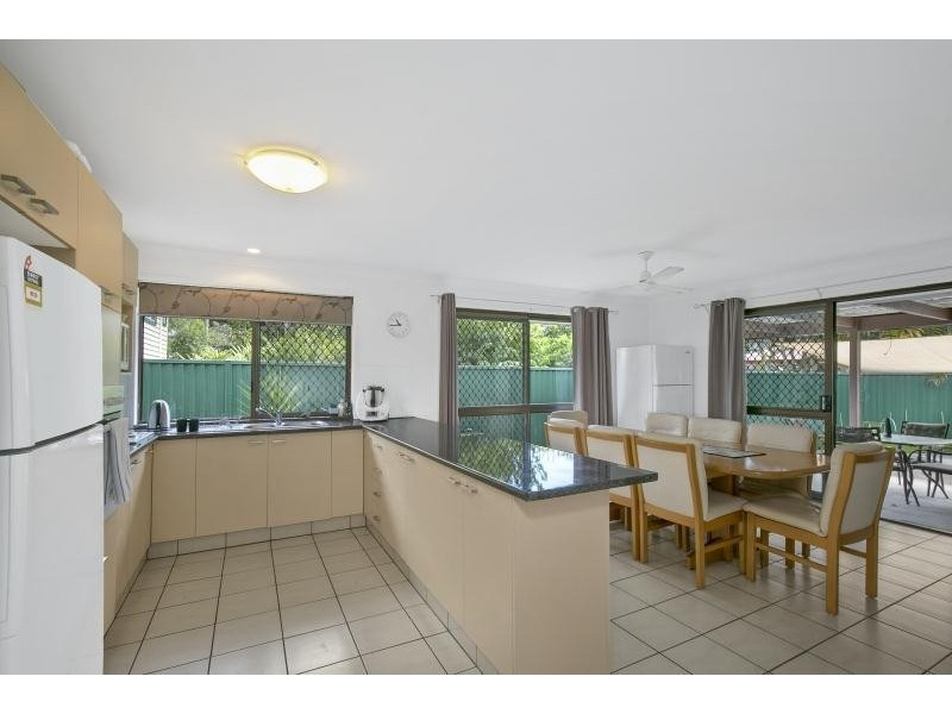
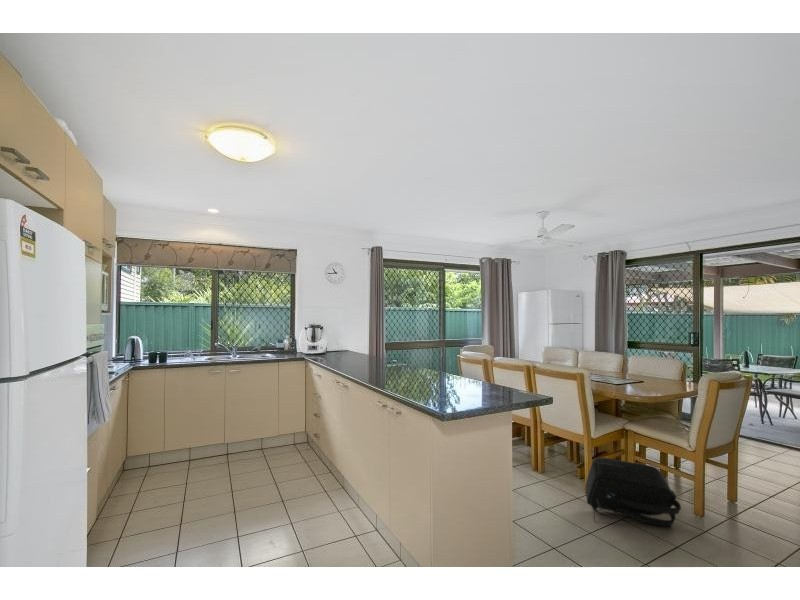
+ backpack [584,457,682,527]
